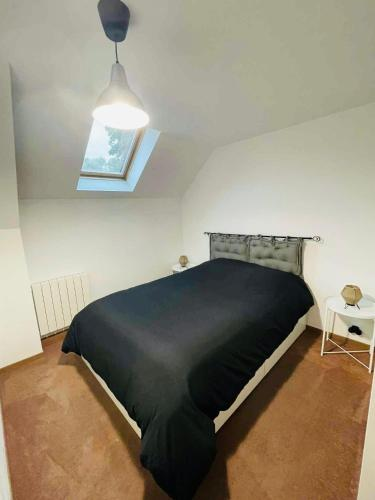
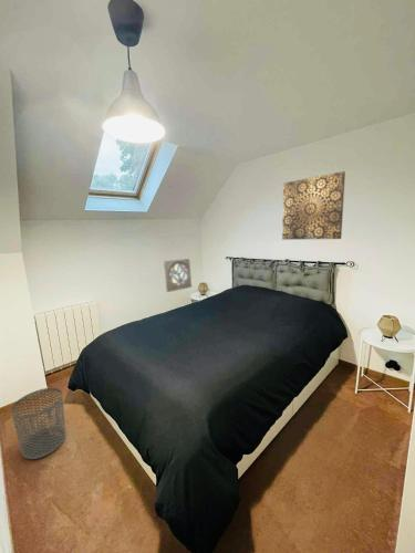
+ waste bin [10,387,66,460]
+ wall ornament [163,258,193,293]
+ wall art [281,170,346,241]
